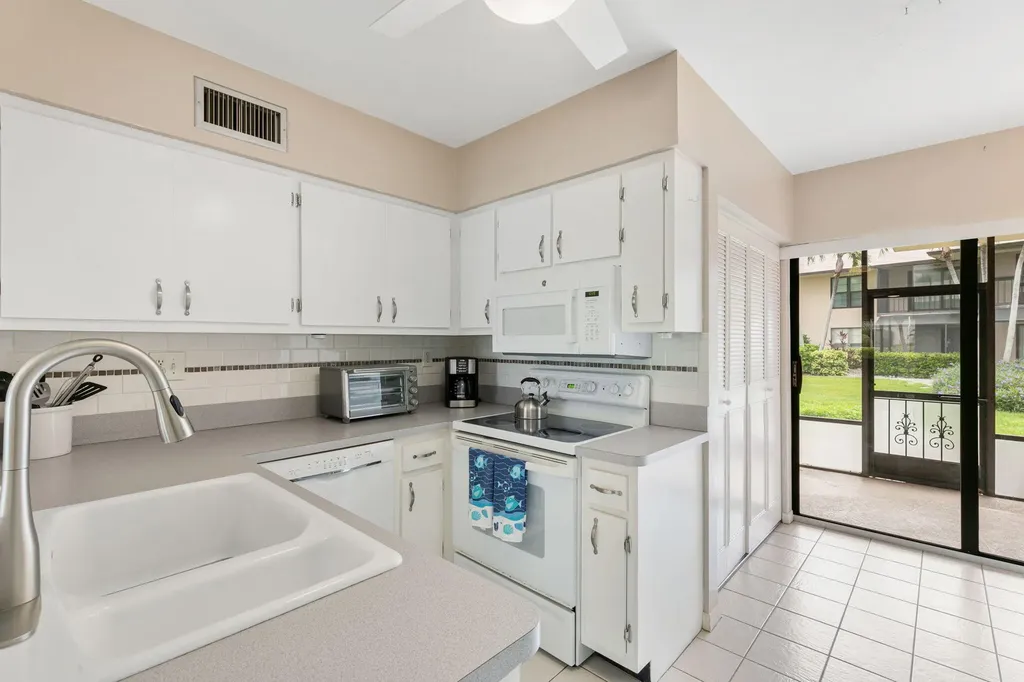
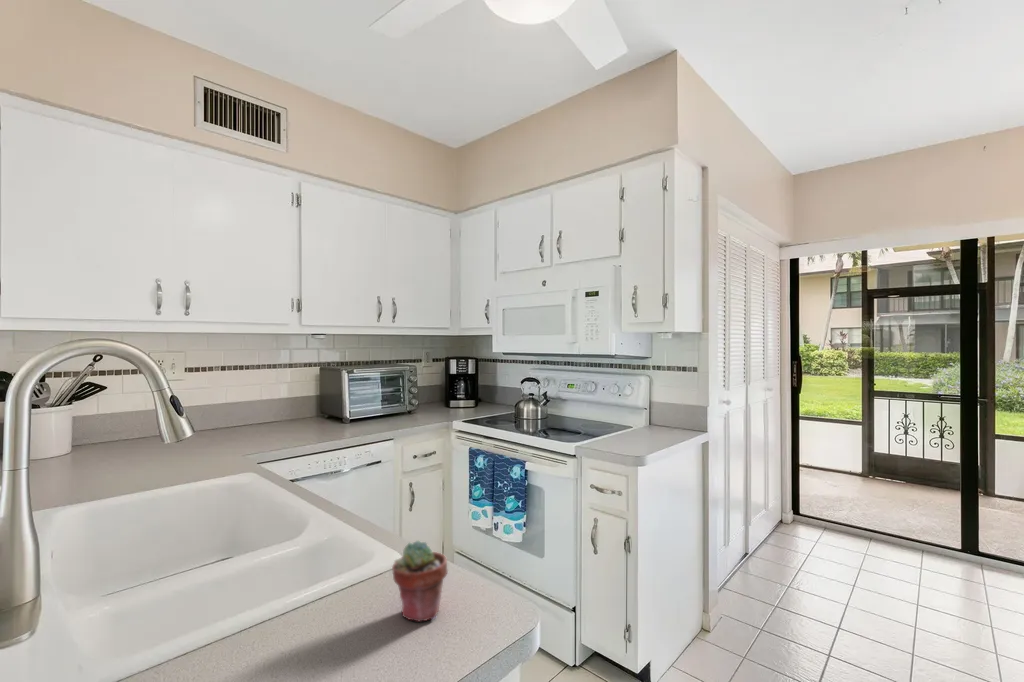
+ potted succulent [391,540,449,623]
